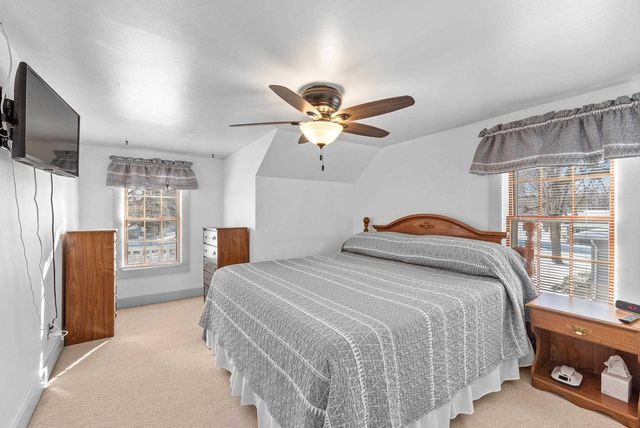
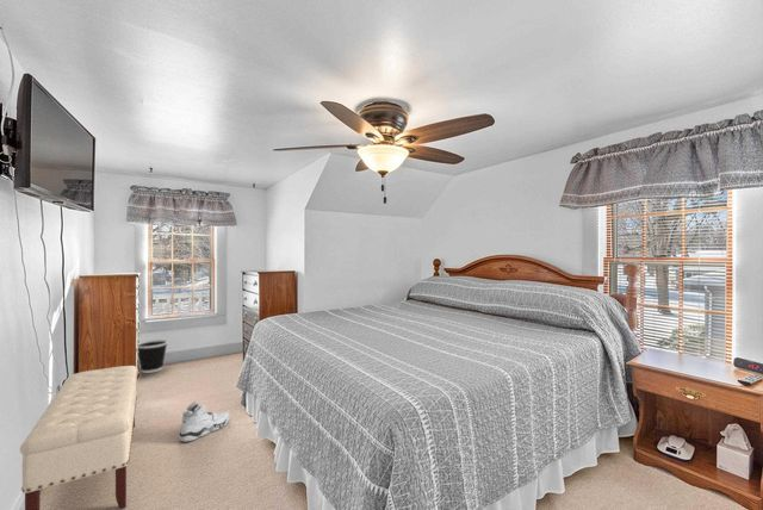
+ sneaker [178,400,231,443]
+ bench [19,365,138,510]
+ wastebasket [137,338,169,374]
